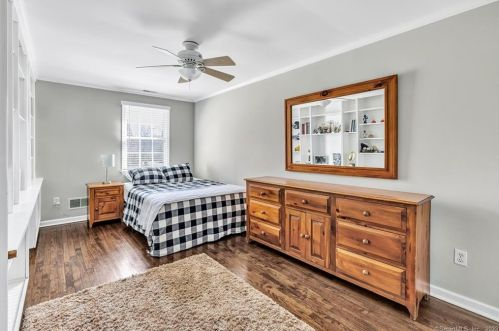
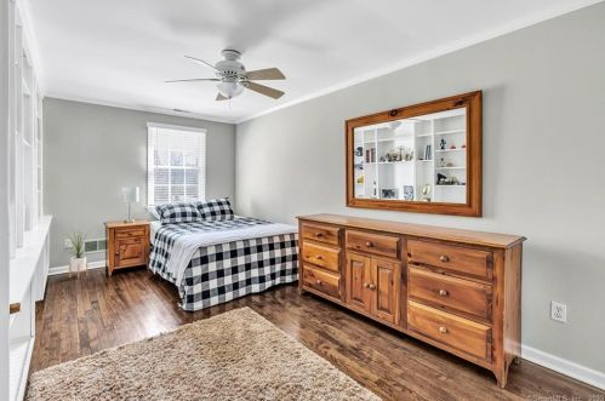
+ house plant [62,228,96,280]
